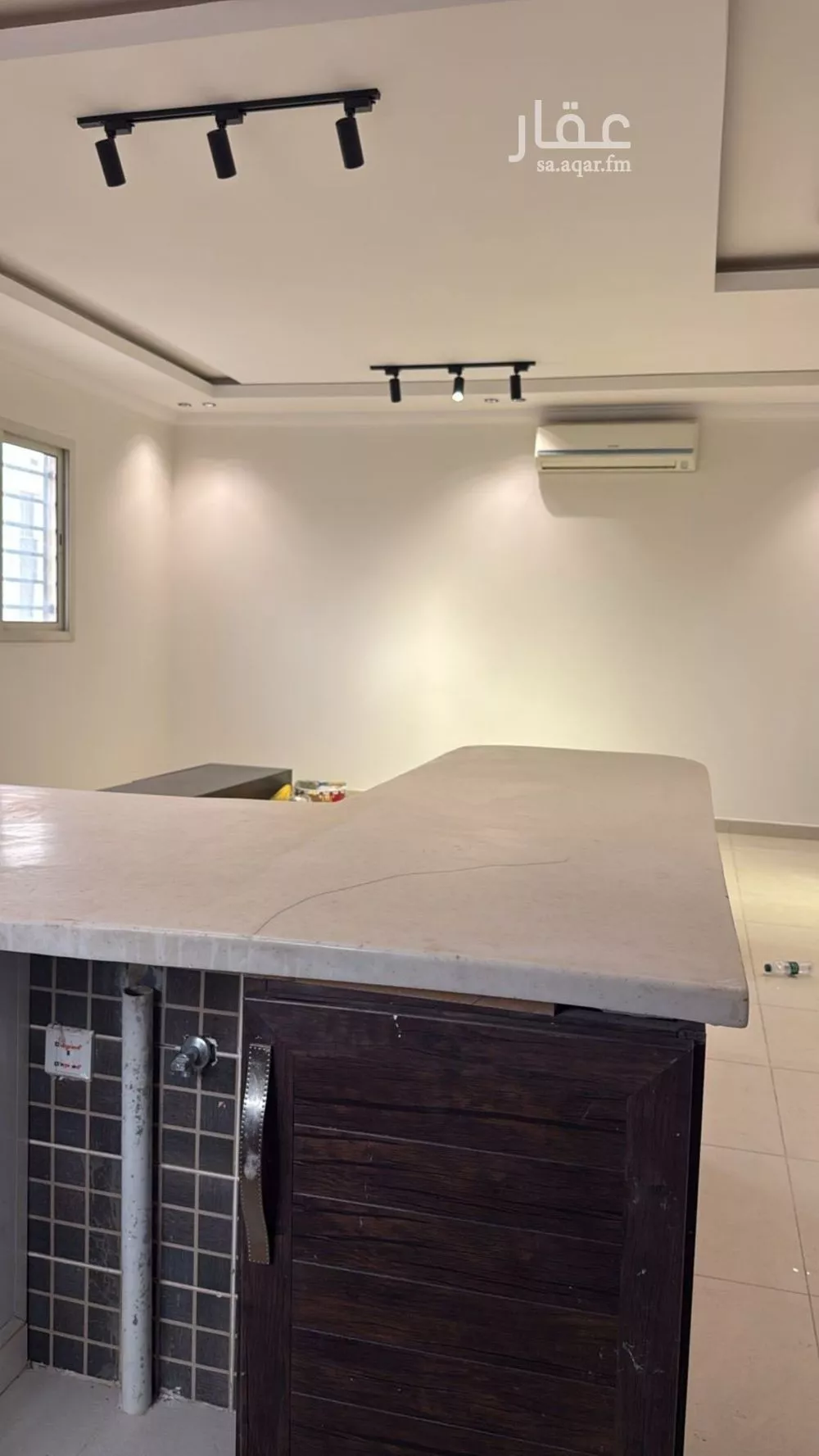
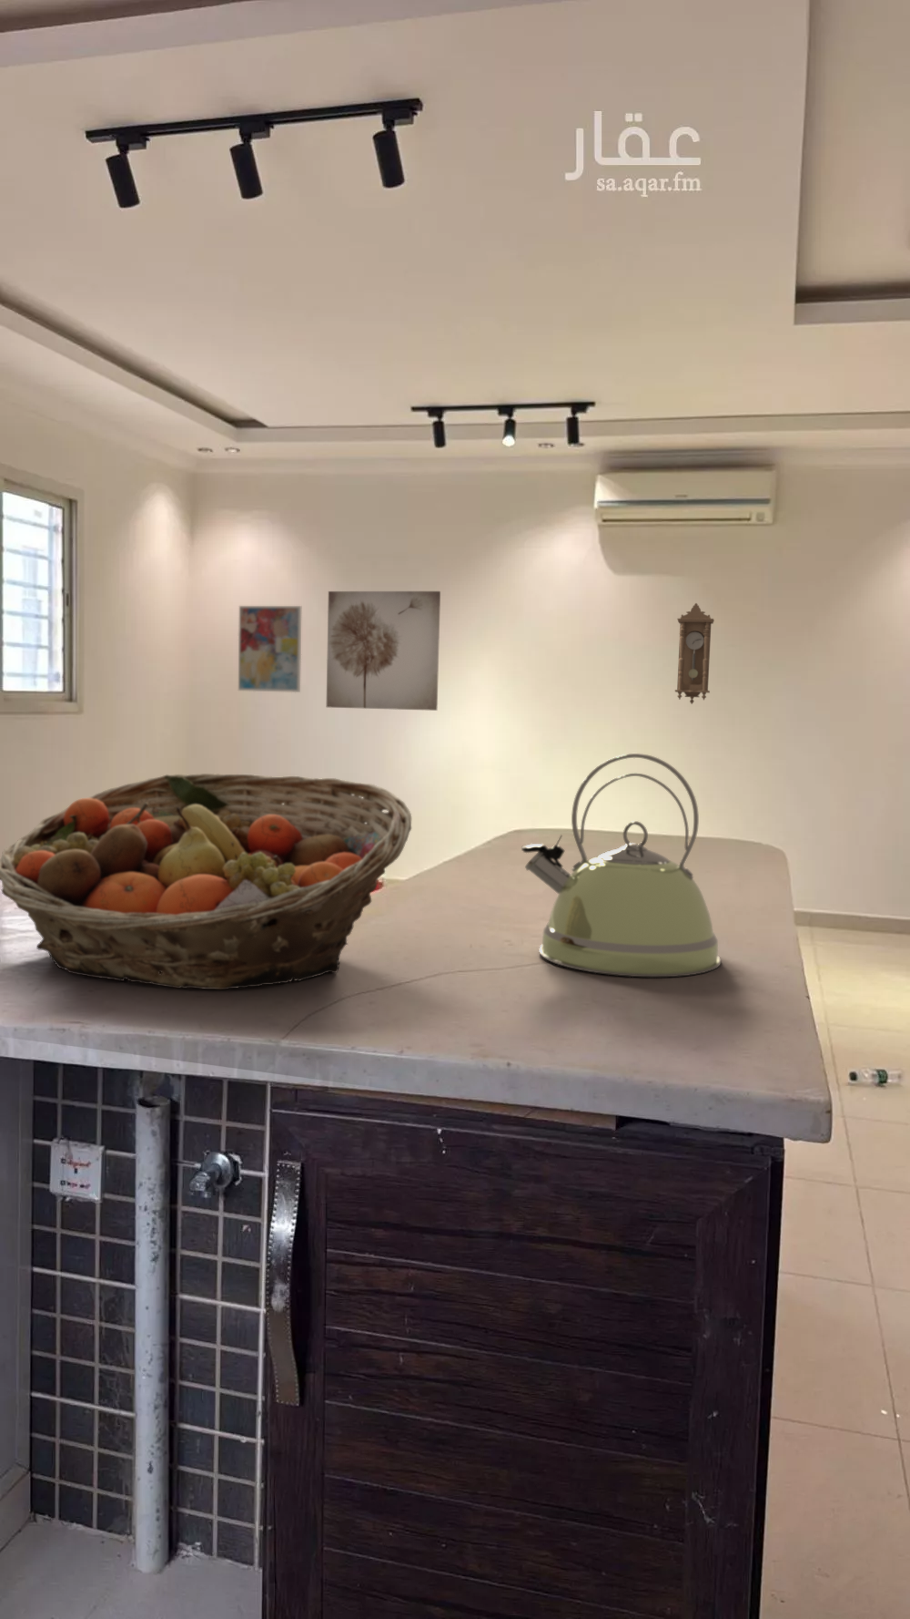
+ wall art [326,590,441,712]
+ pendulum clock [674,603,716,705]
+ kettle [520,753,721,977]
+ wall art [238,605,302,694]
+ fruit basket [0,773,412,991]
